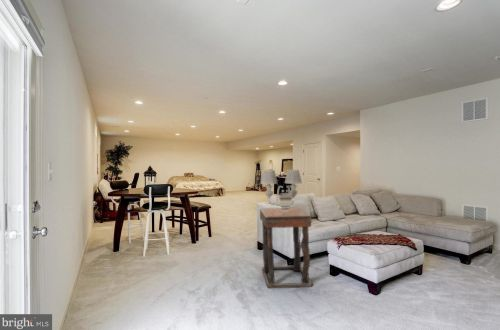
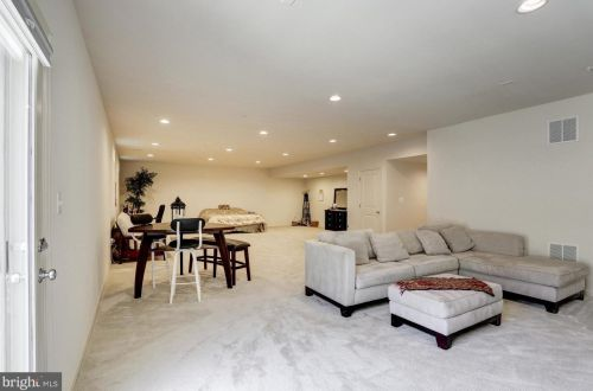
- wall sconce [259,169,303,212]
- side table [259,207,313,289]
